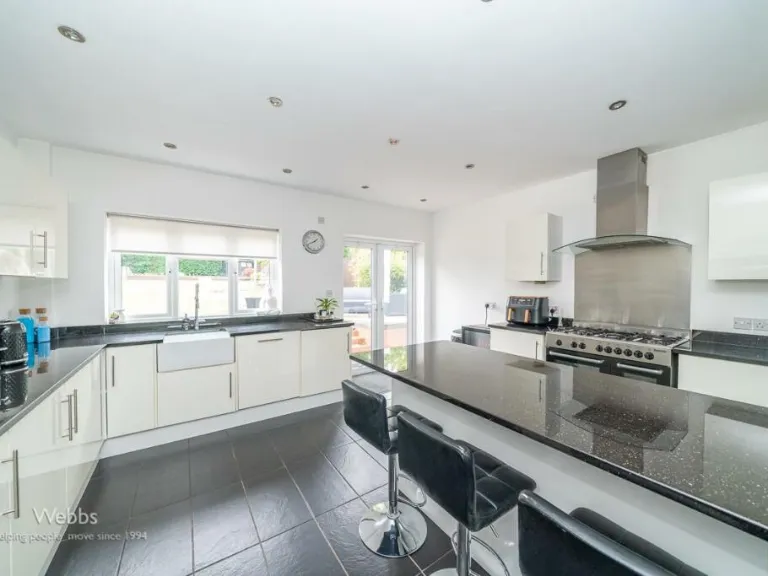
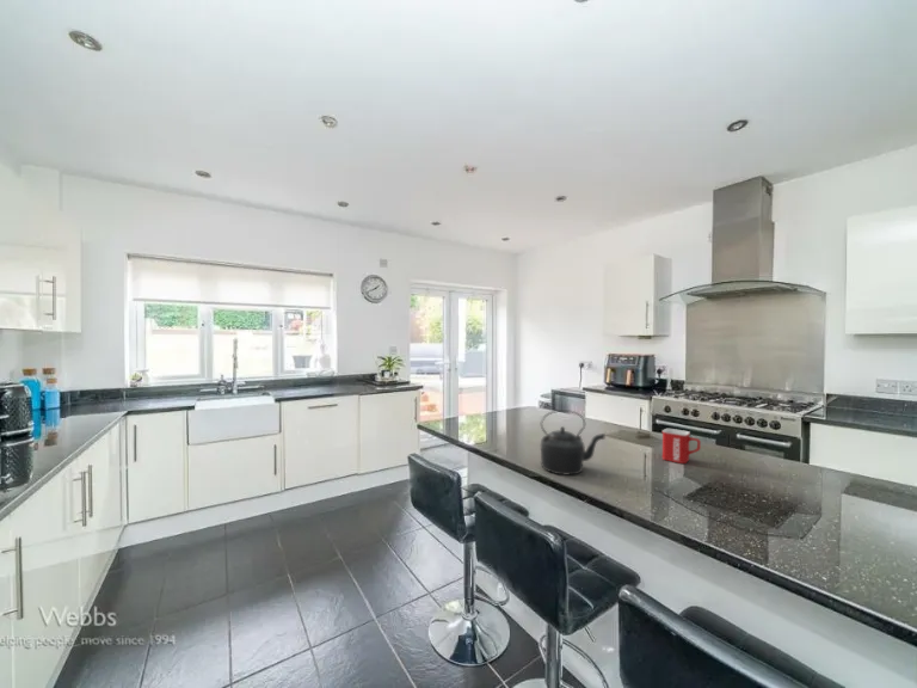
+ mug [661,428,701,465]
+ kettle [540,408,607,475]
